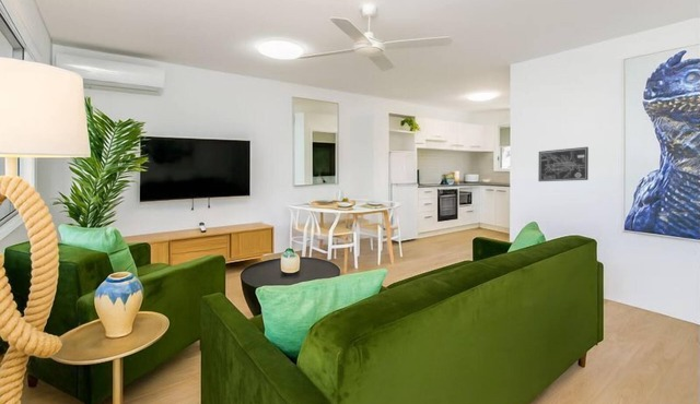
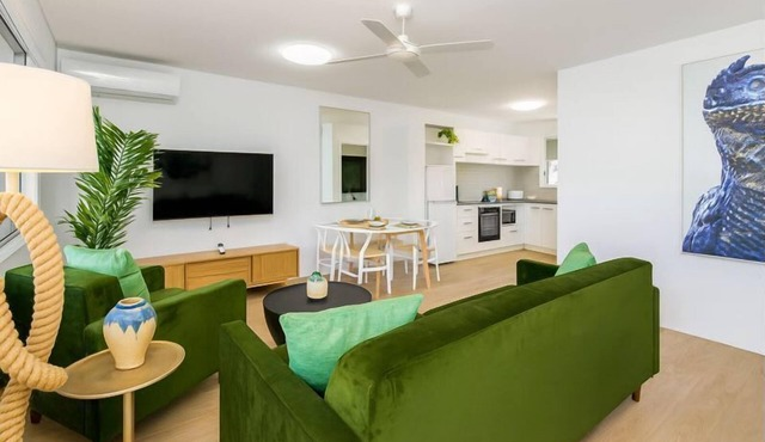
- wall art [537,146,590,182]
